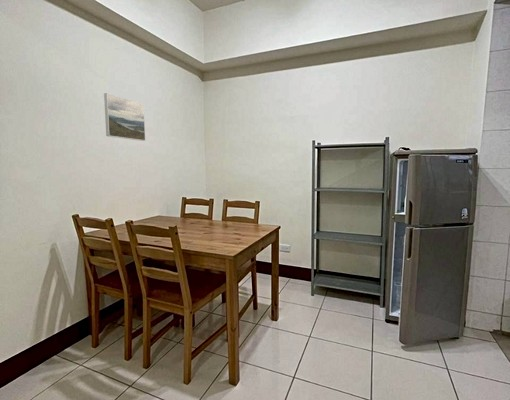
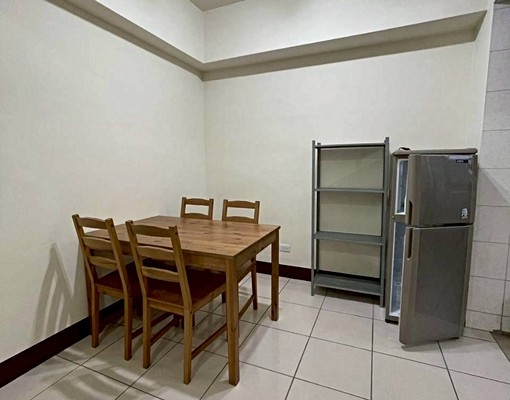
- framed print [103,92,146,142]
